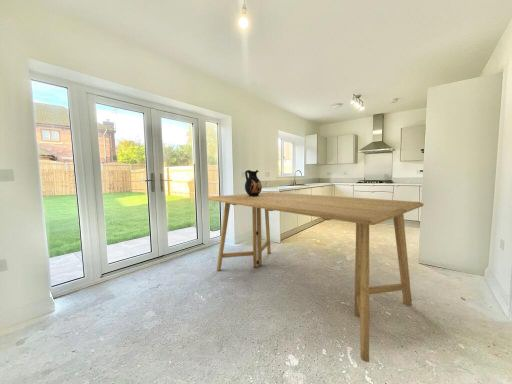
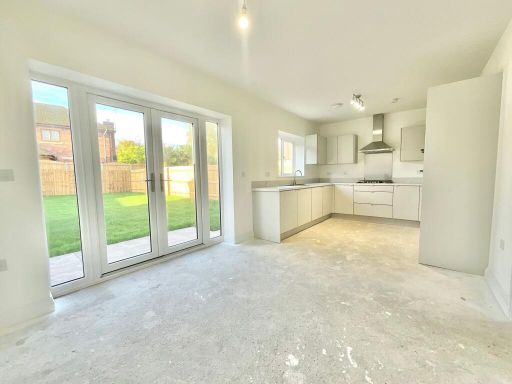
- dining table [206,191,424,363]
- ceramic jug [244,169,263,196]
